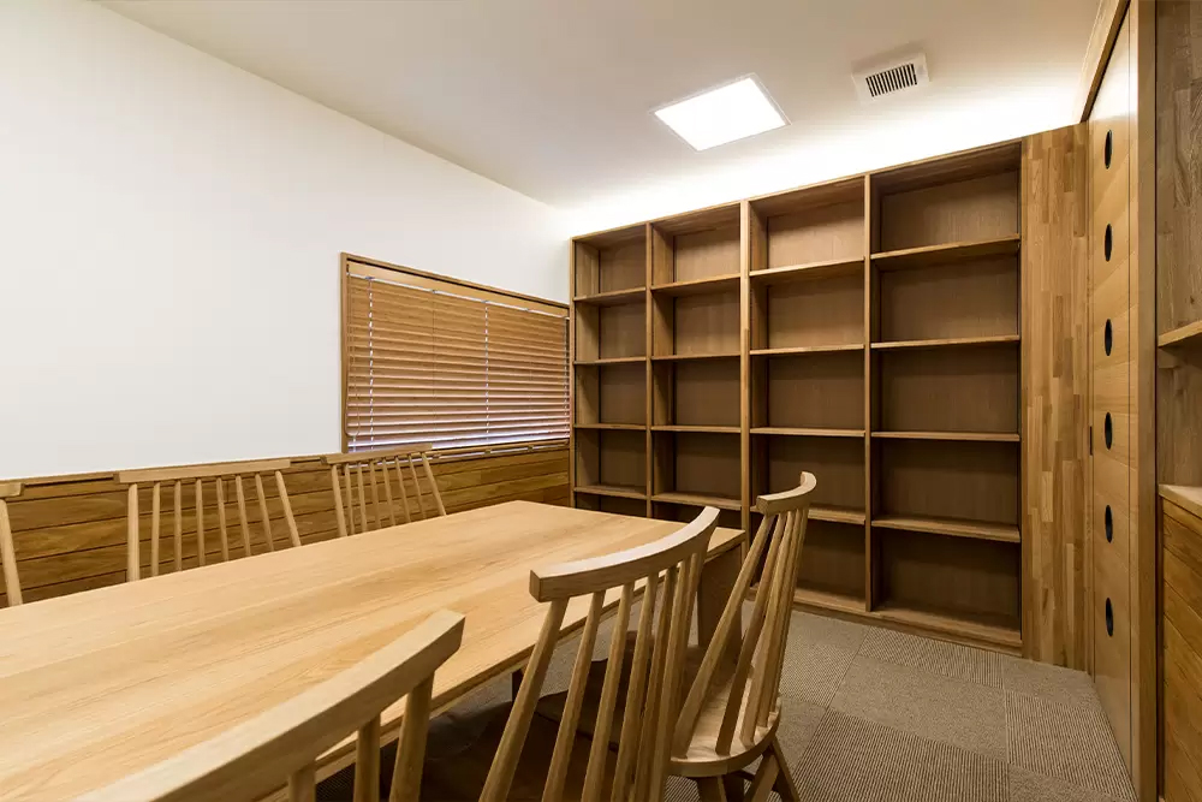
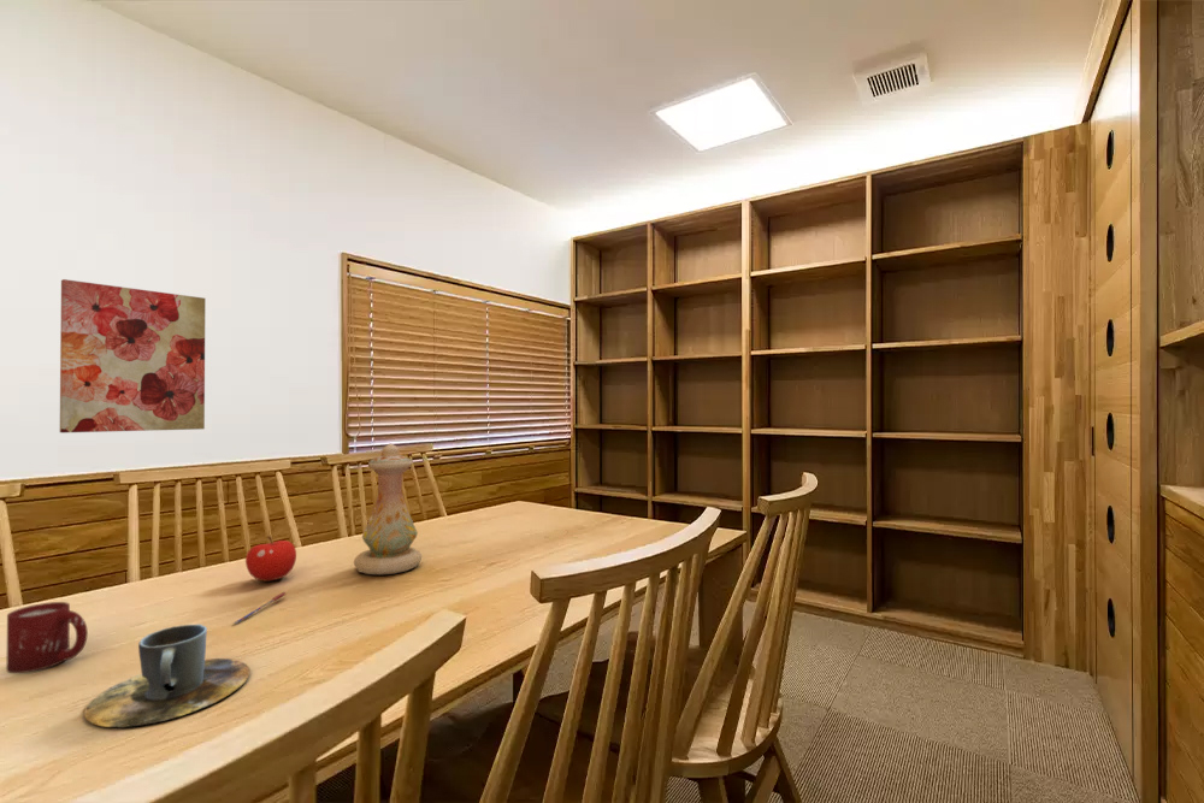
+ vase [353,442,423,575]
+ cup [83,624,250,728]
+ wall art [59,278,207,433]
+ fruit [244,535,297,583]
+ pen [232,591,287,625]
+ cup [5,601,89,674]
